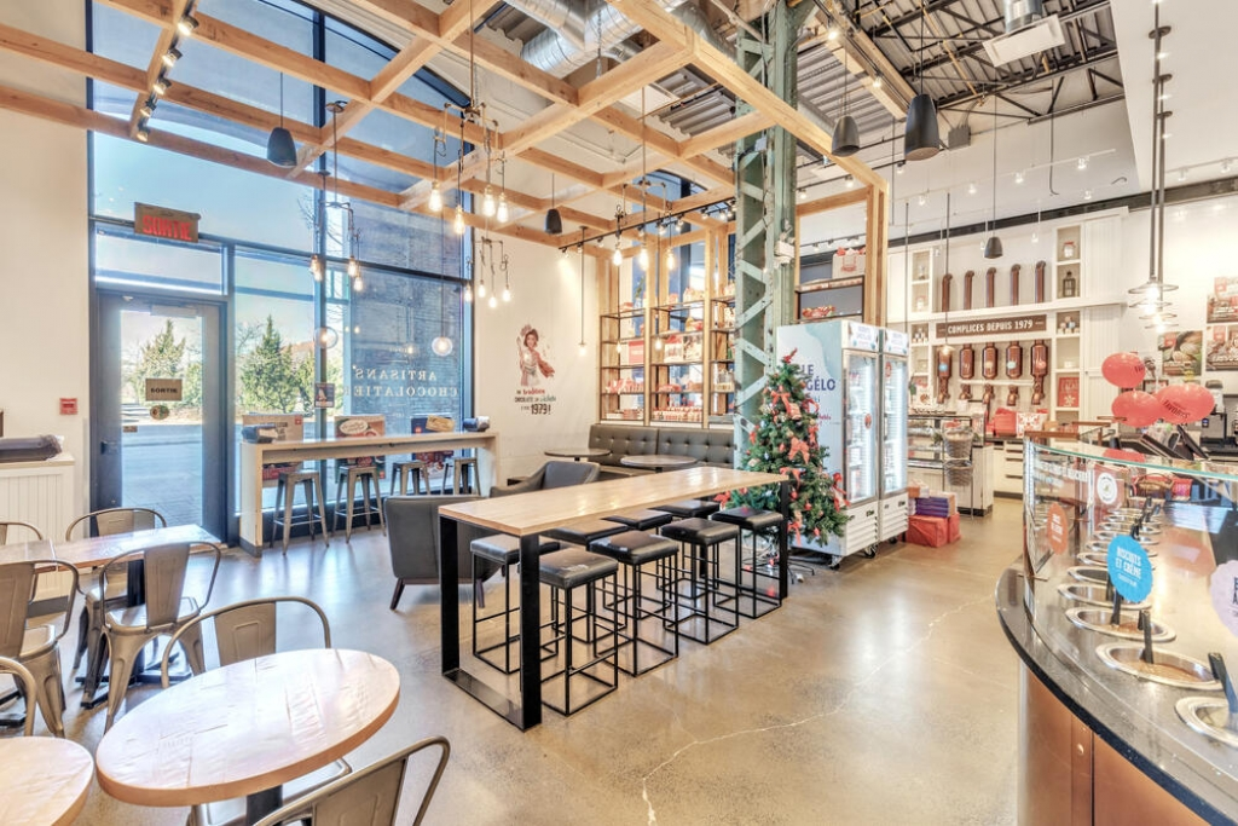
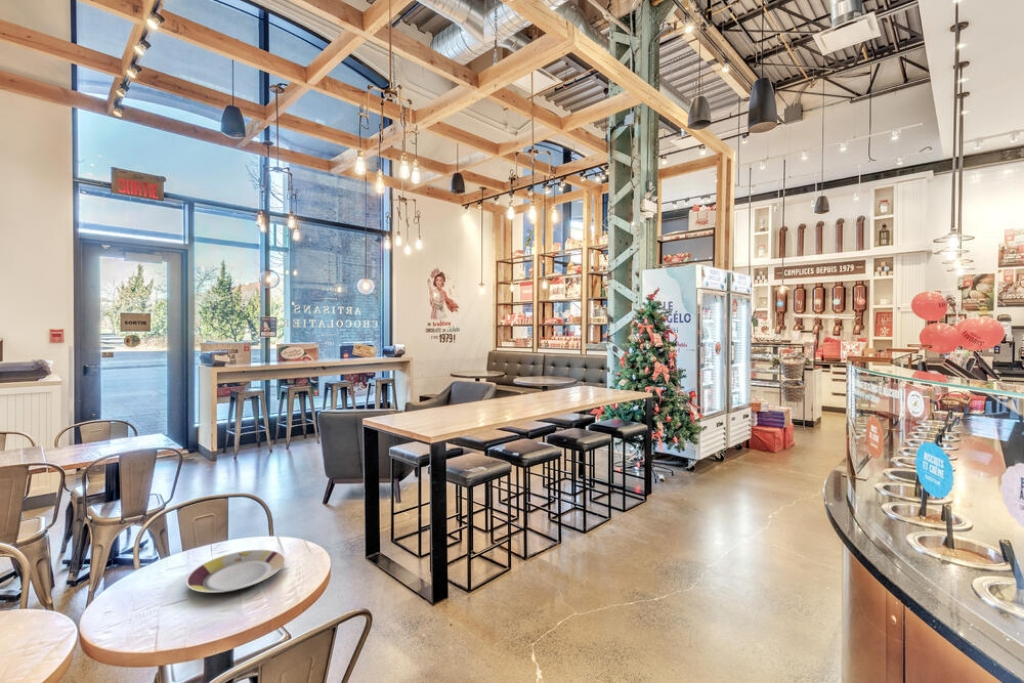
+ plate [185,549,286,594]
